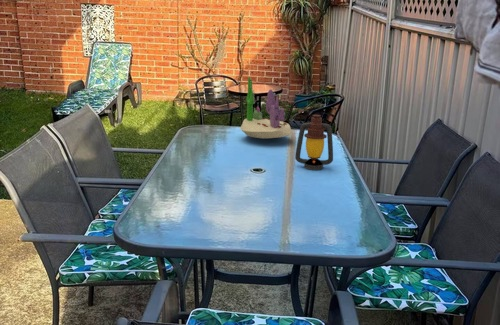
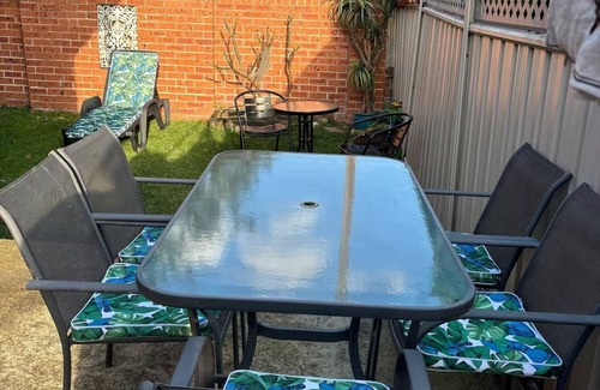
- succulent planter [239,76,293,139]
- lantern [294,114,334,171]
